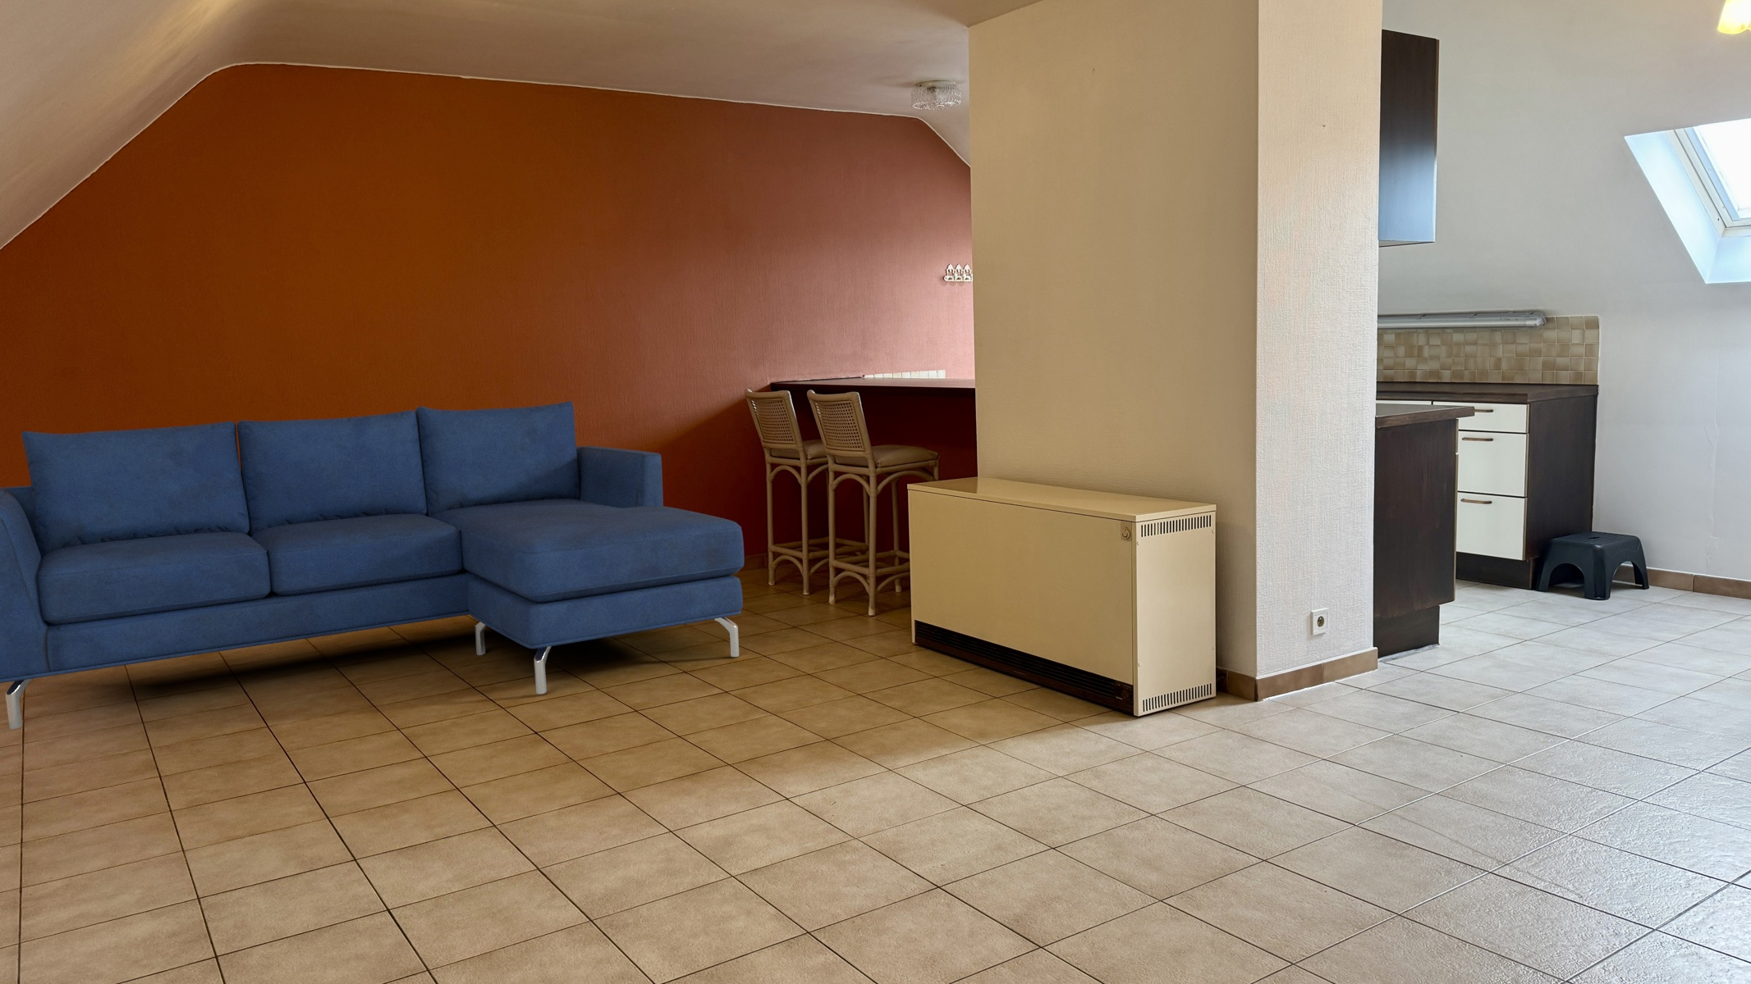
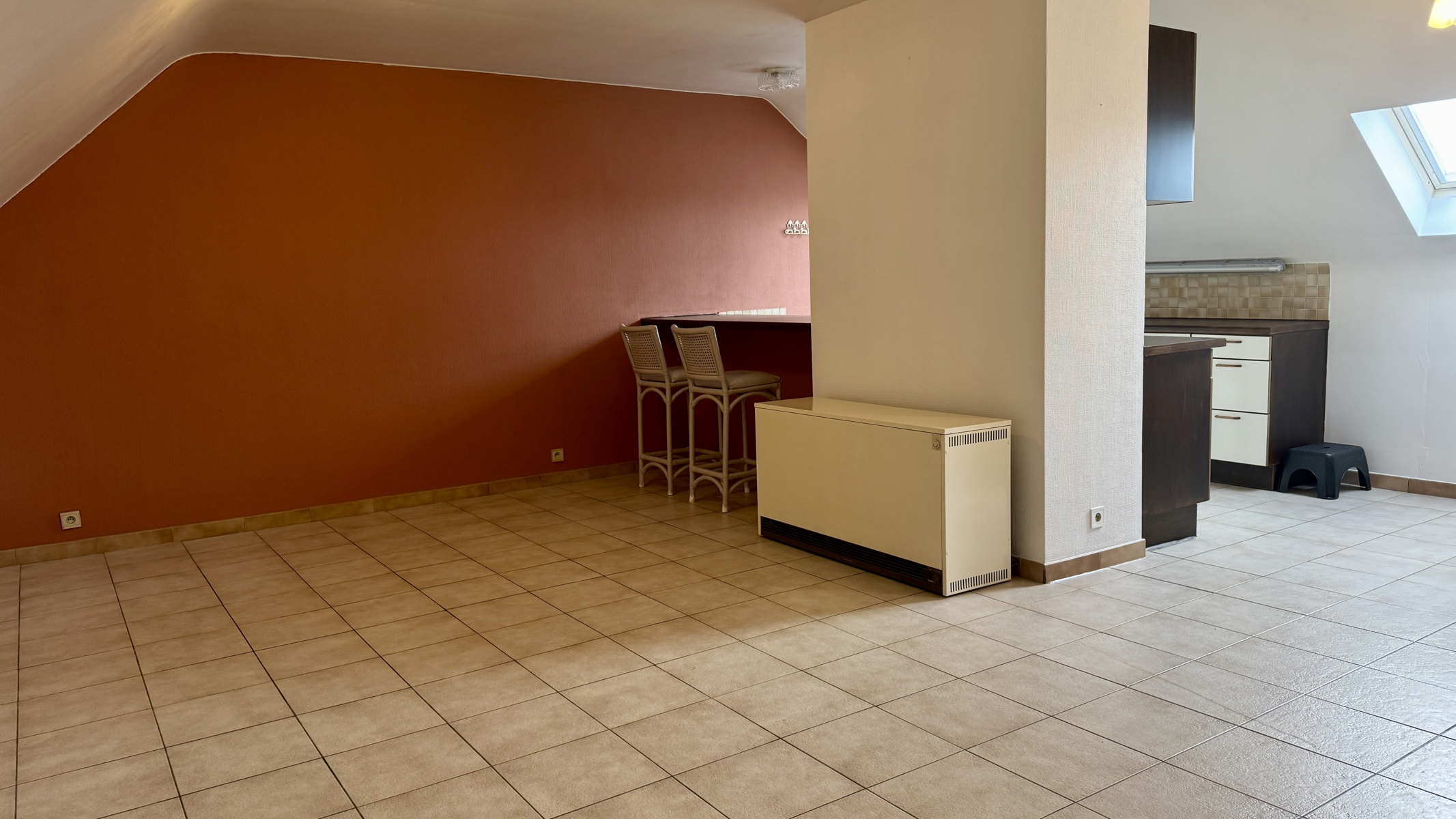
- sofa [0,401,744,729]
